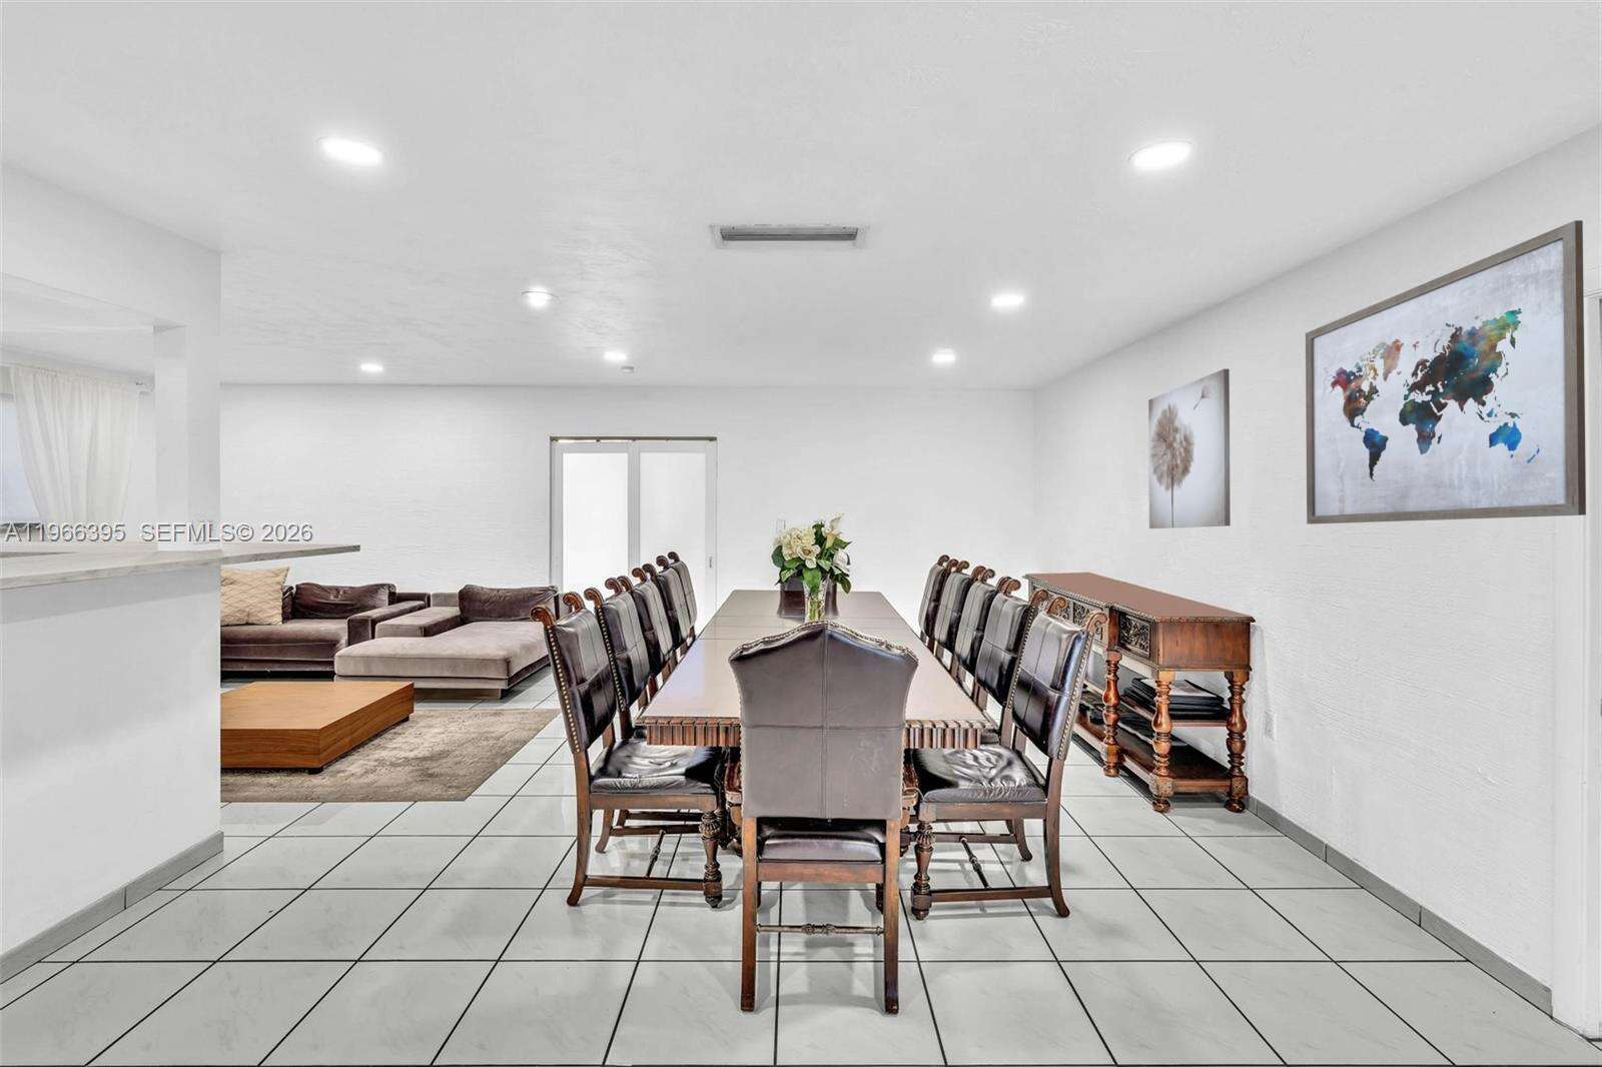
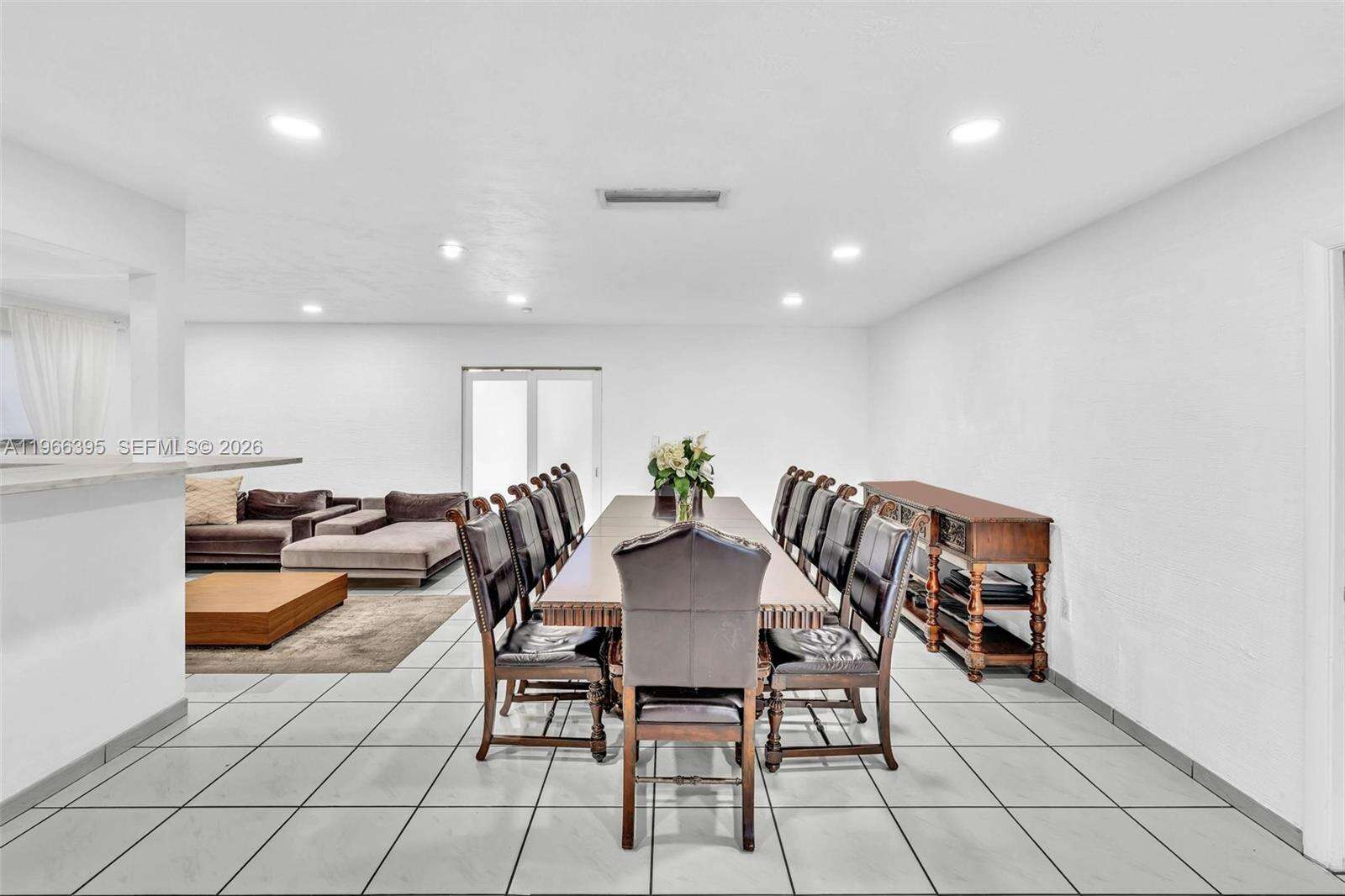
- wall art [1147,368,1232,530]
- wall art [1304,219,1587,525]
